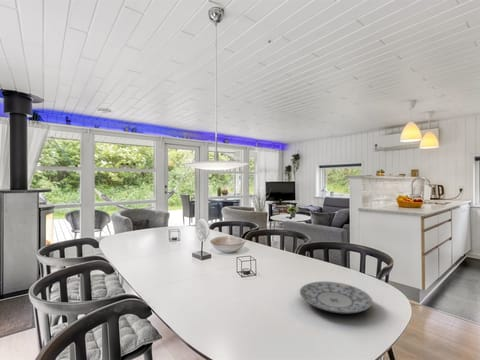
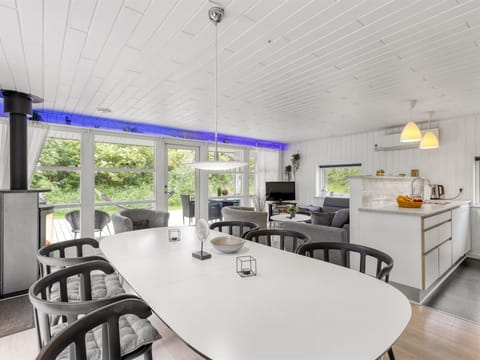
- plate [299,280,373,314]
